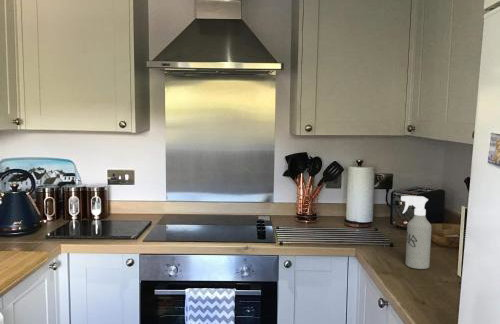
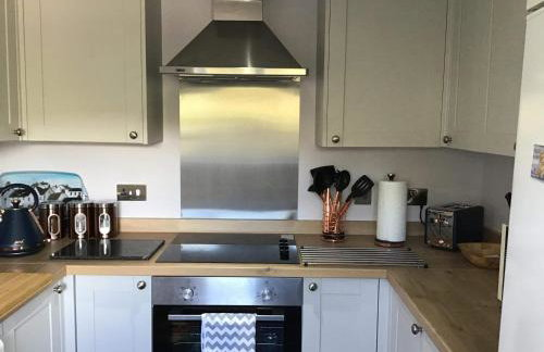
- spray bottle [400,195,432,270]
